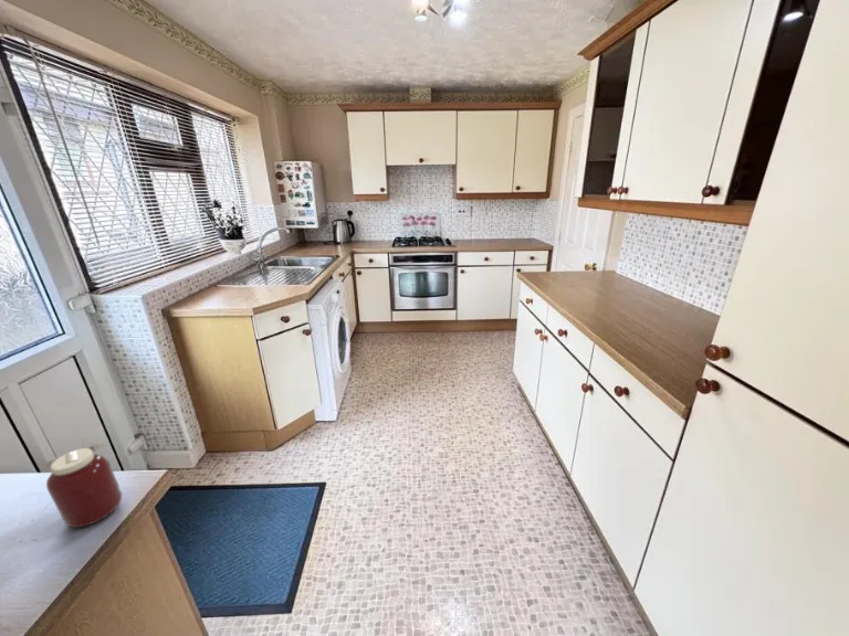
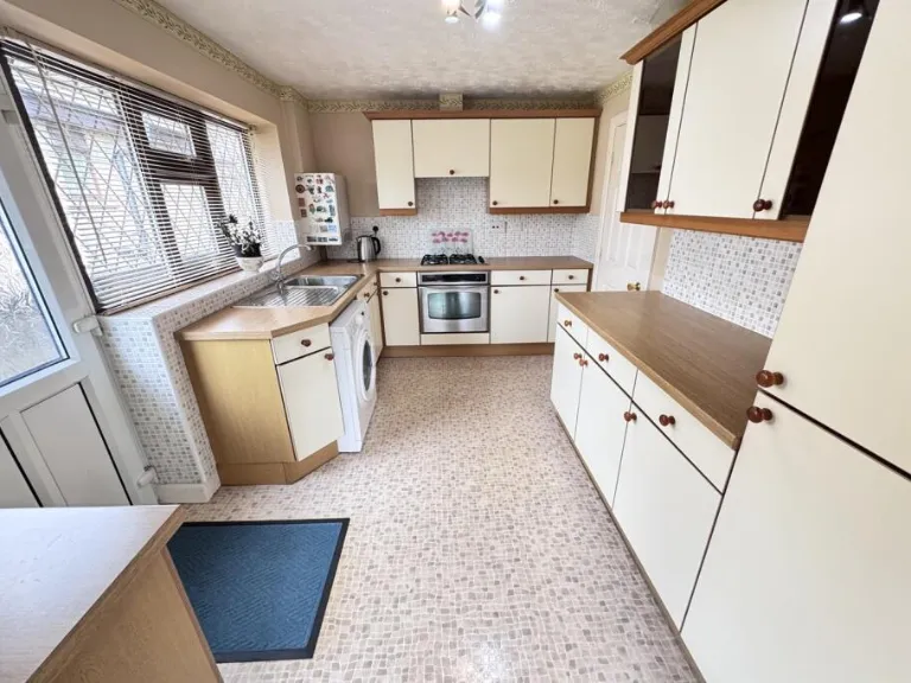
- jar [41,438,123,529]
